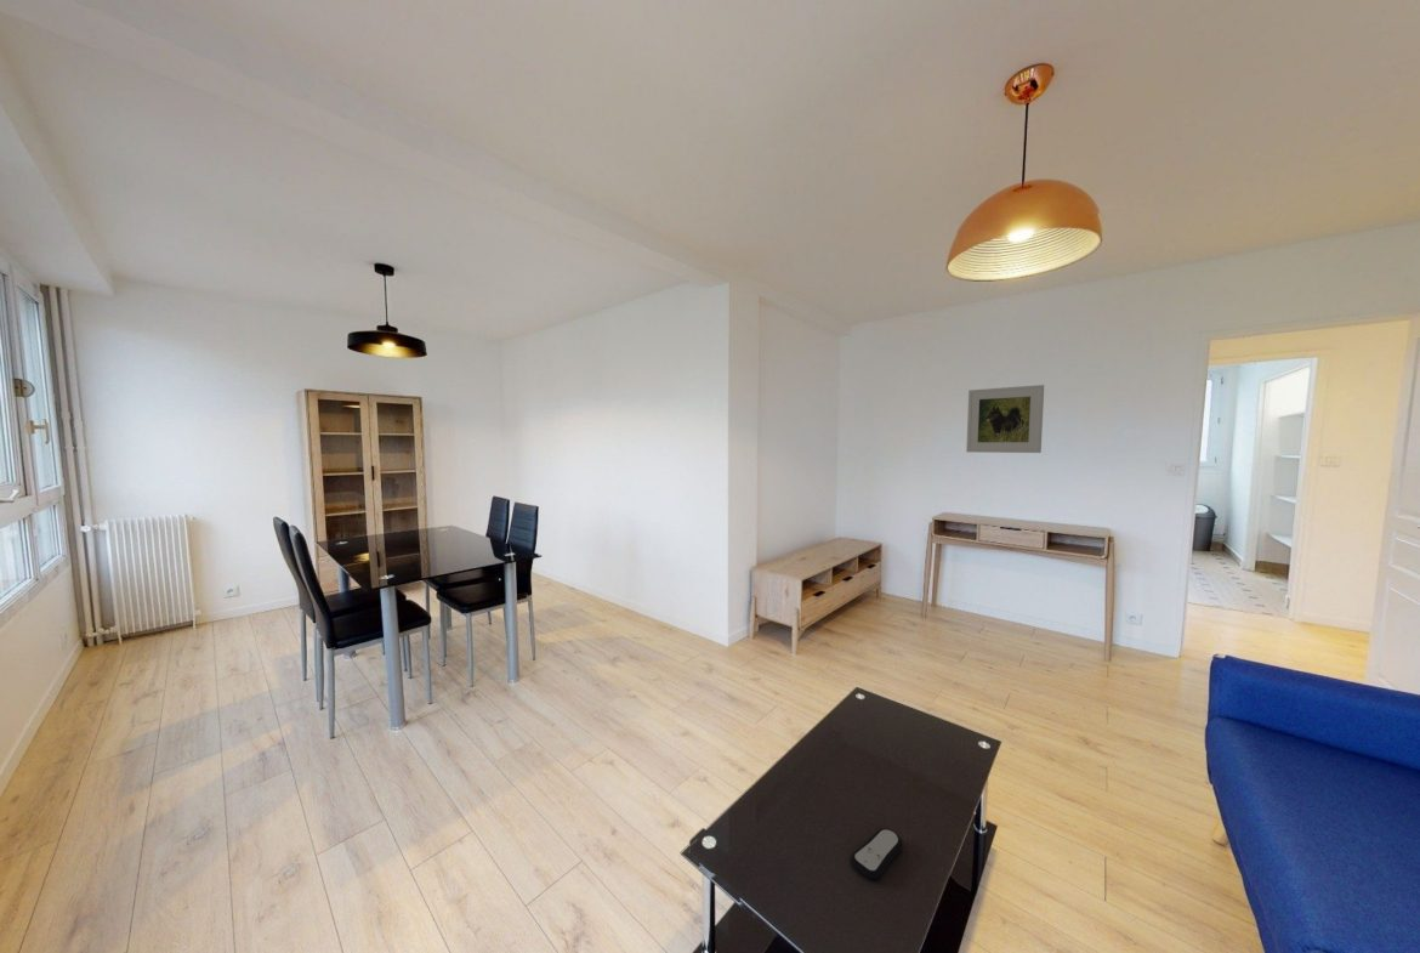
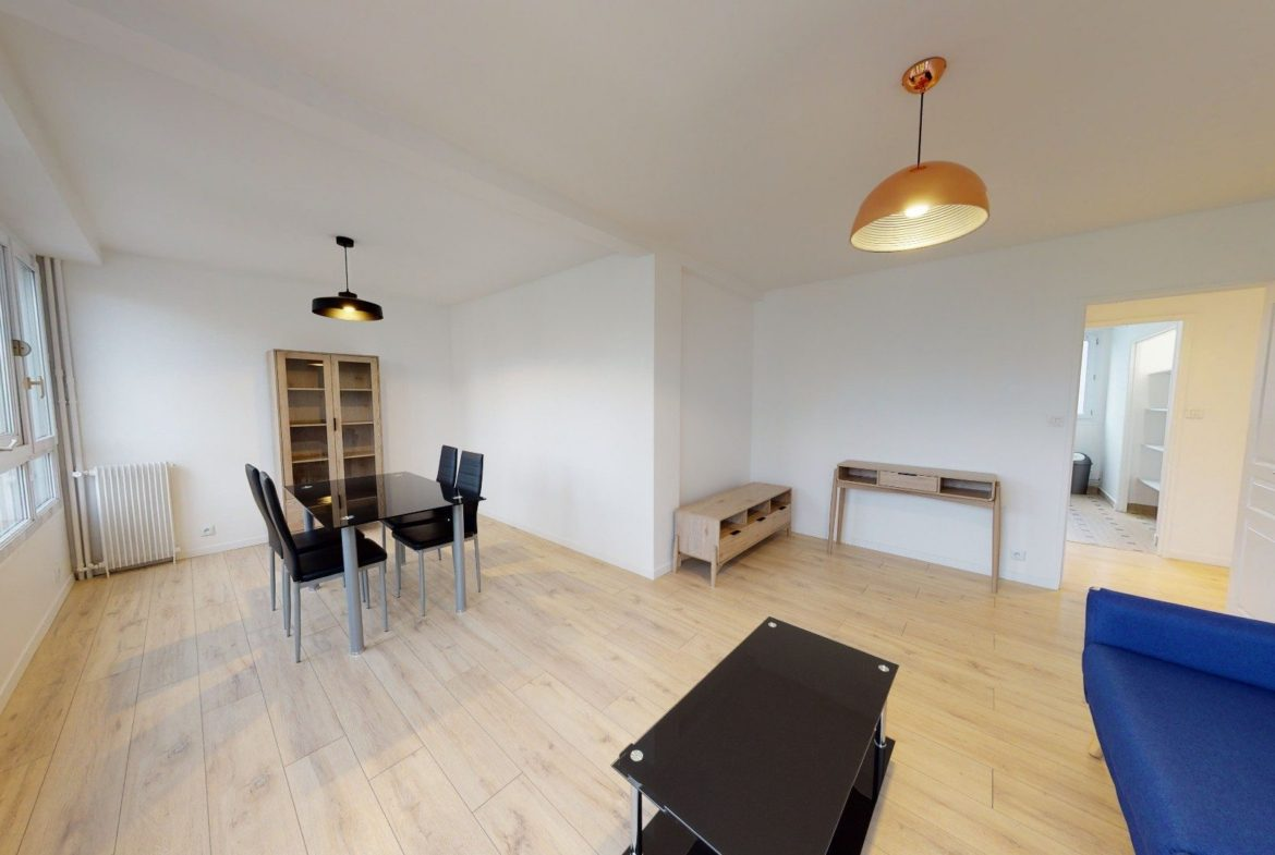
- remote control [850,828,904,880]
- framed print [965,384,1045,454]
